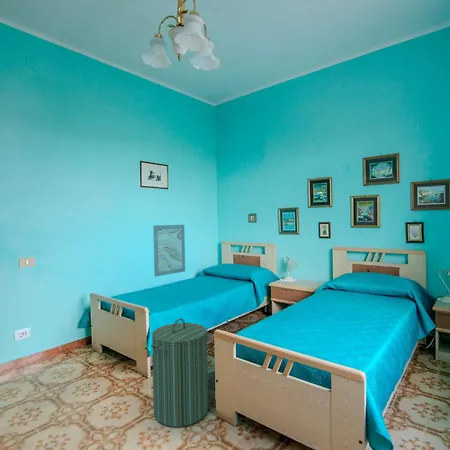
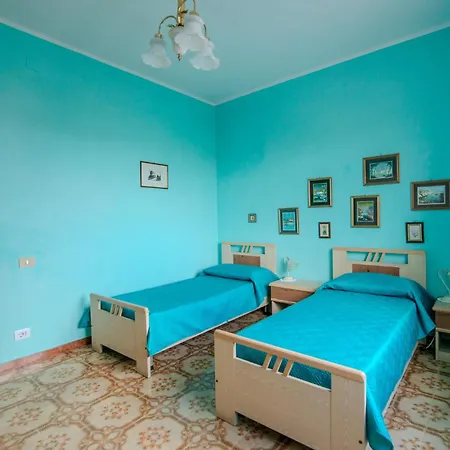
- wall art [152,224,186,277]
- laundry hamper [150,318,209,428]
